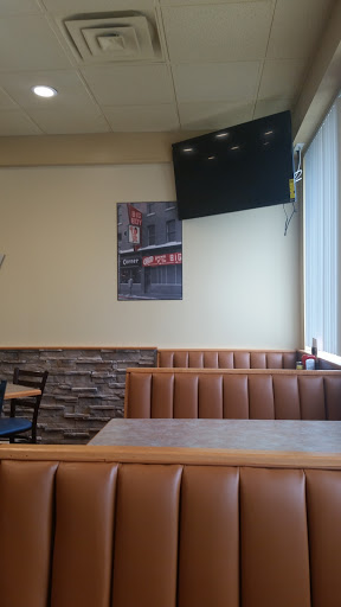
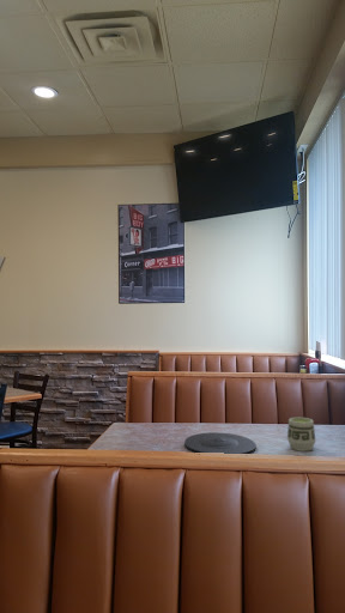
+ cup [286,417,316,453]
+ plate [183,431,258,455]
